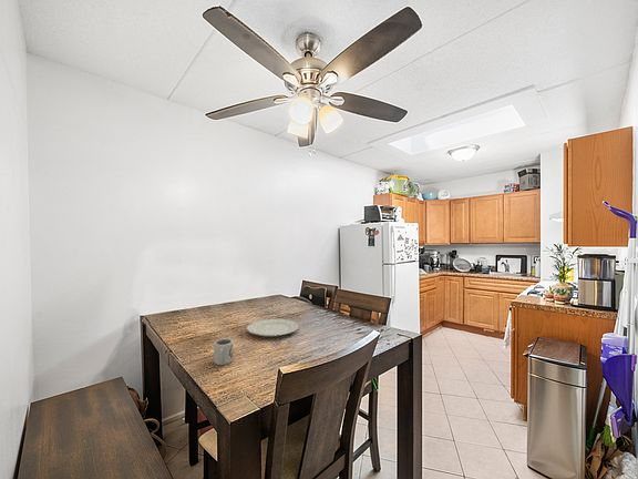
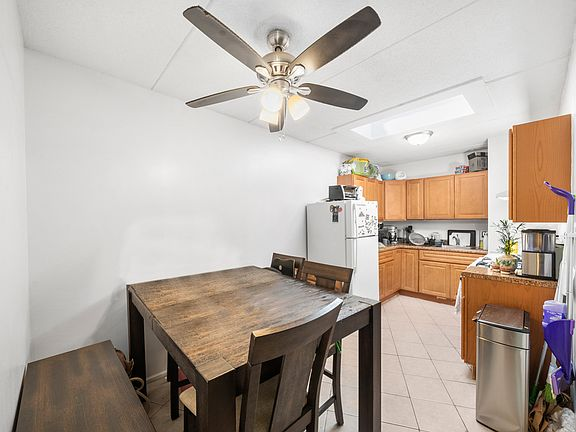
- chinaware [246,318,299,338]
- cup [213,338,234,366]
